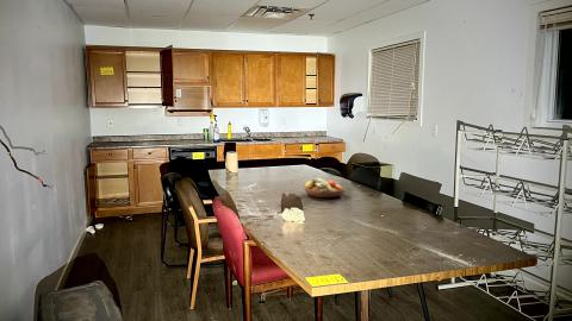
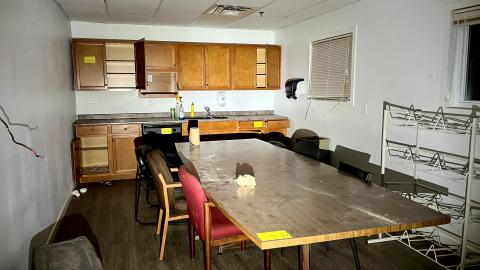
- fruit bowl [304,177,346,199]
